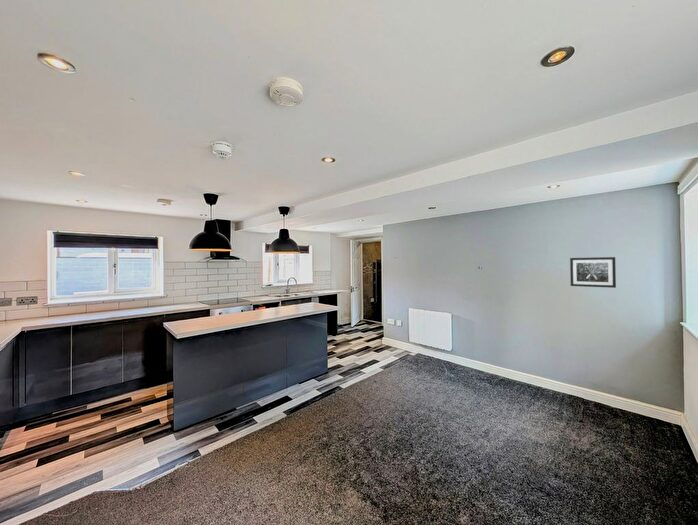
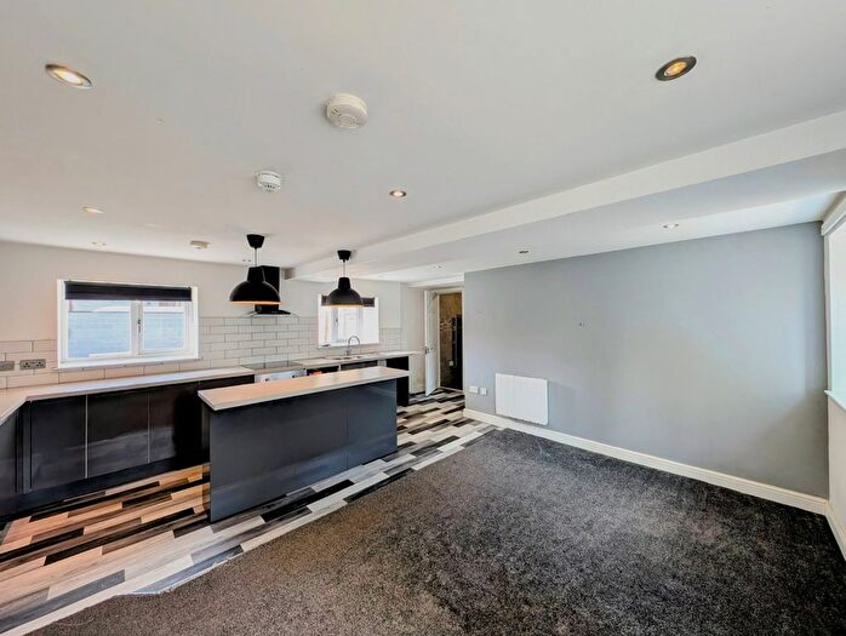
- wall art [569,256,617,289]
